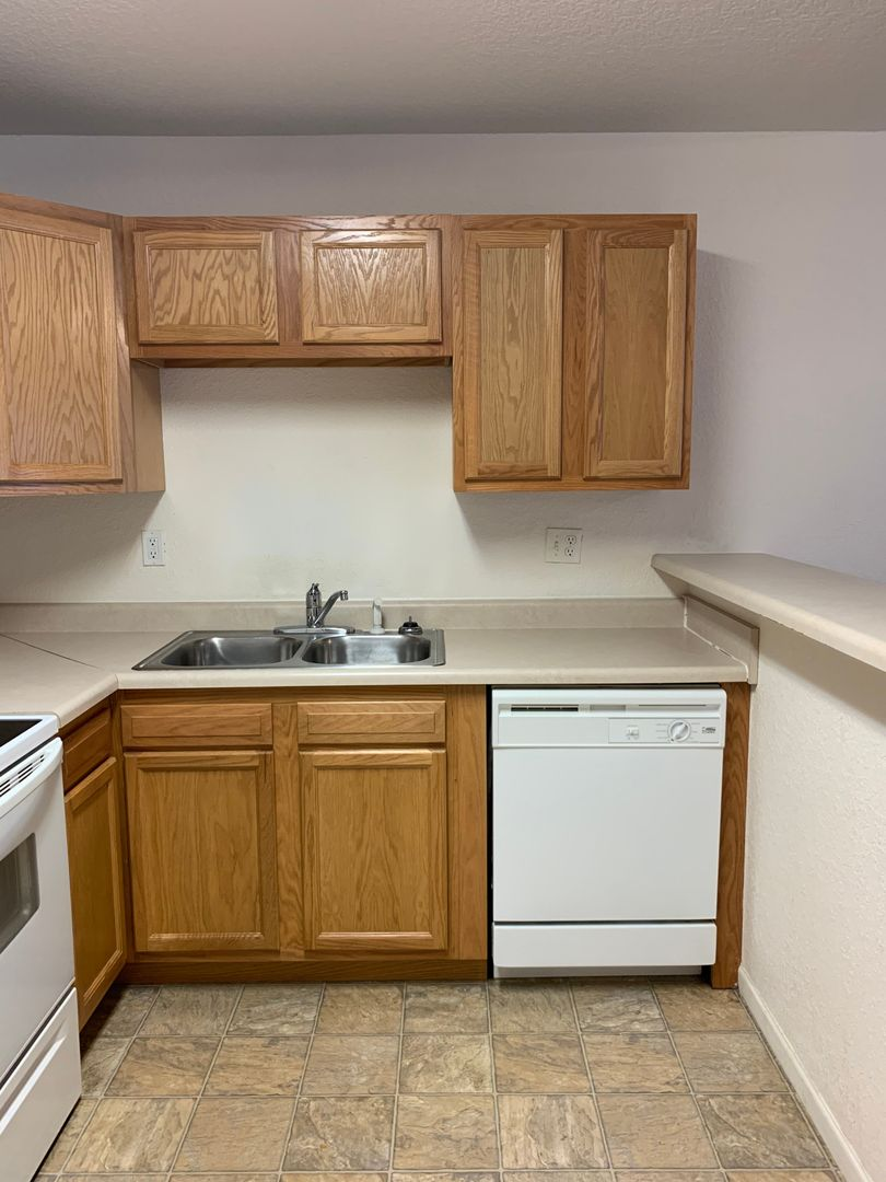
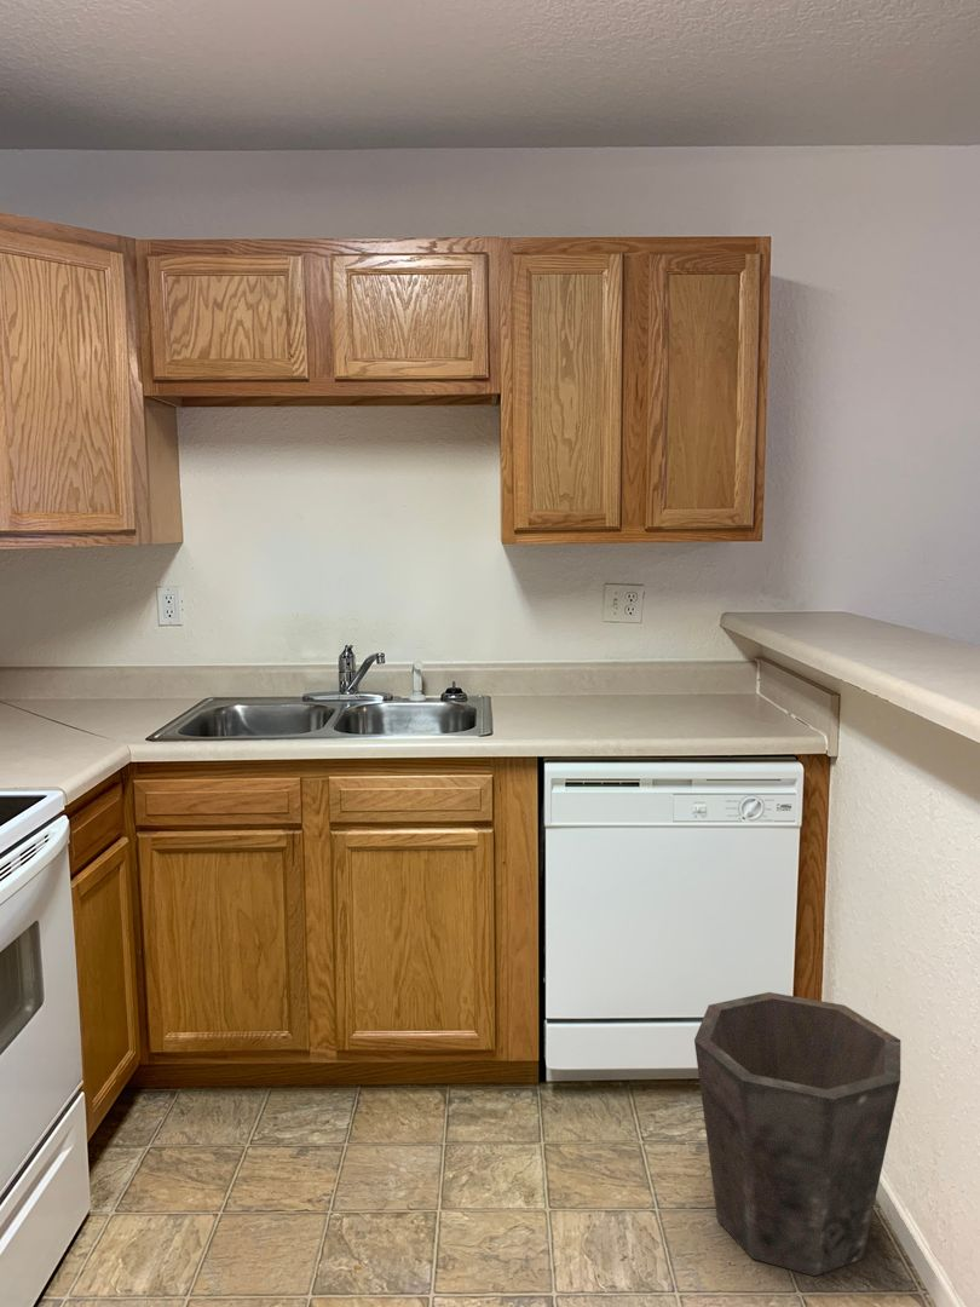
+ waste bin [693,991,901,1277]
